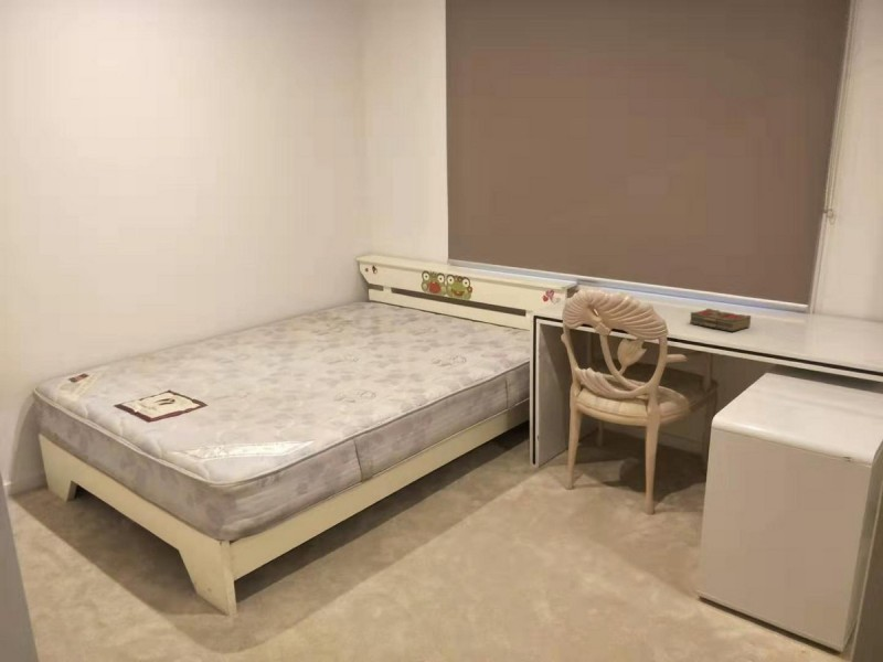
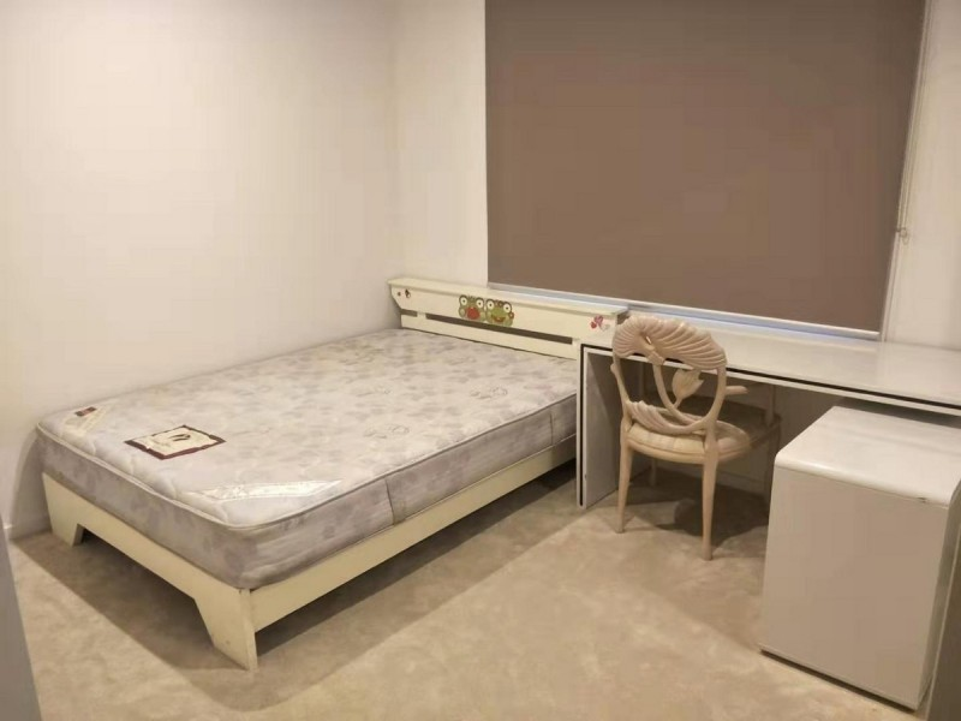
- book [689,308,753,332]
